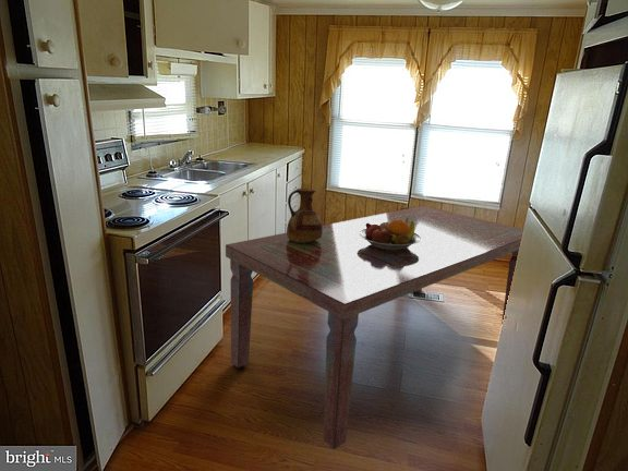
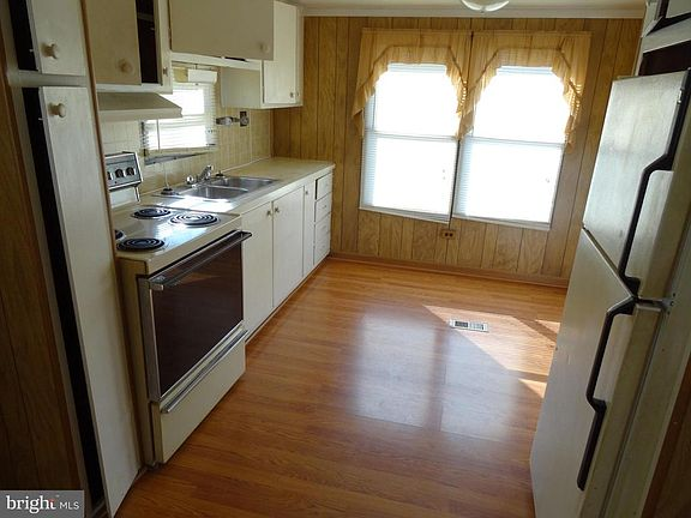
- fruit bowl [359,218,422,251]
- dining table [225,205,524,450]
- ceramic pitcher [286,188,323,243]
